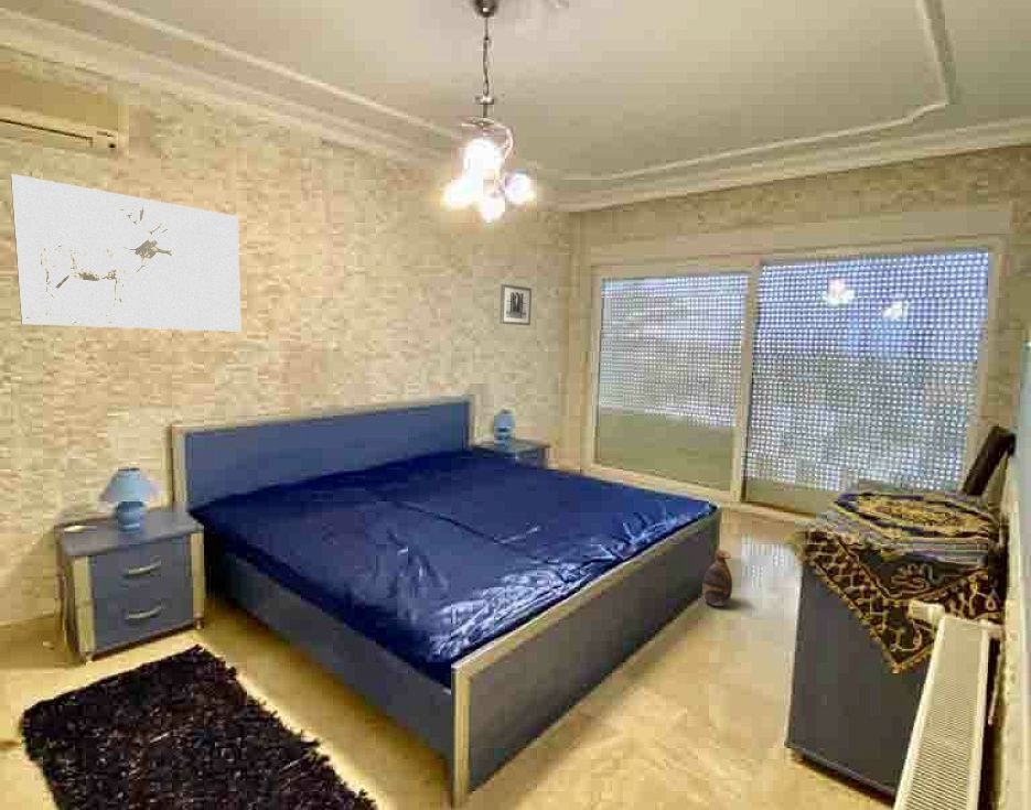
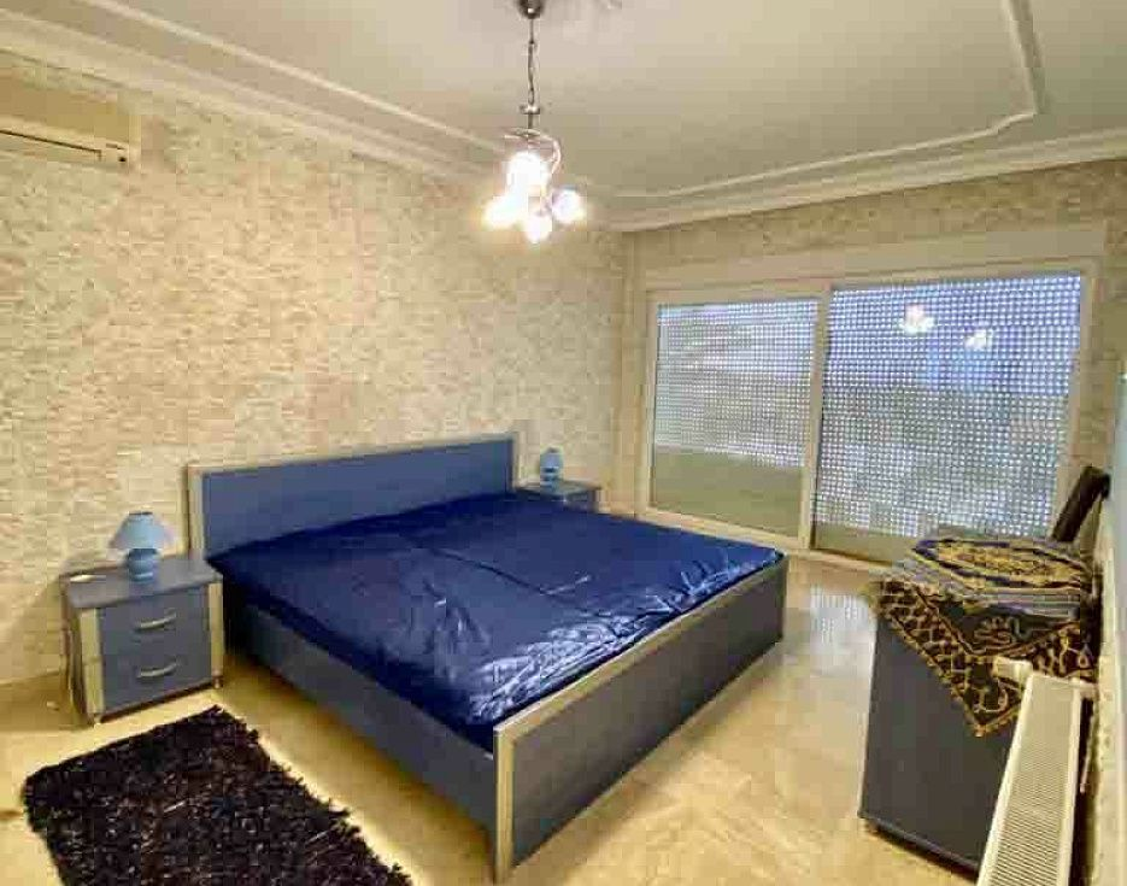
- vase [701,549,733,607]
- wall art [498,283,533,326]
- wall art [10,173,241,333]
